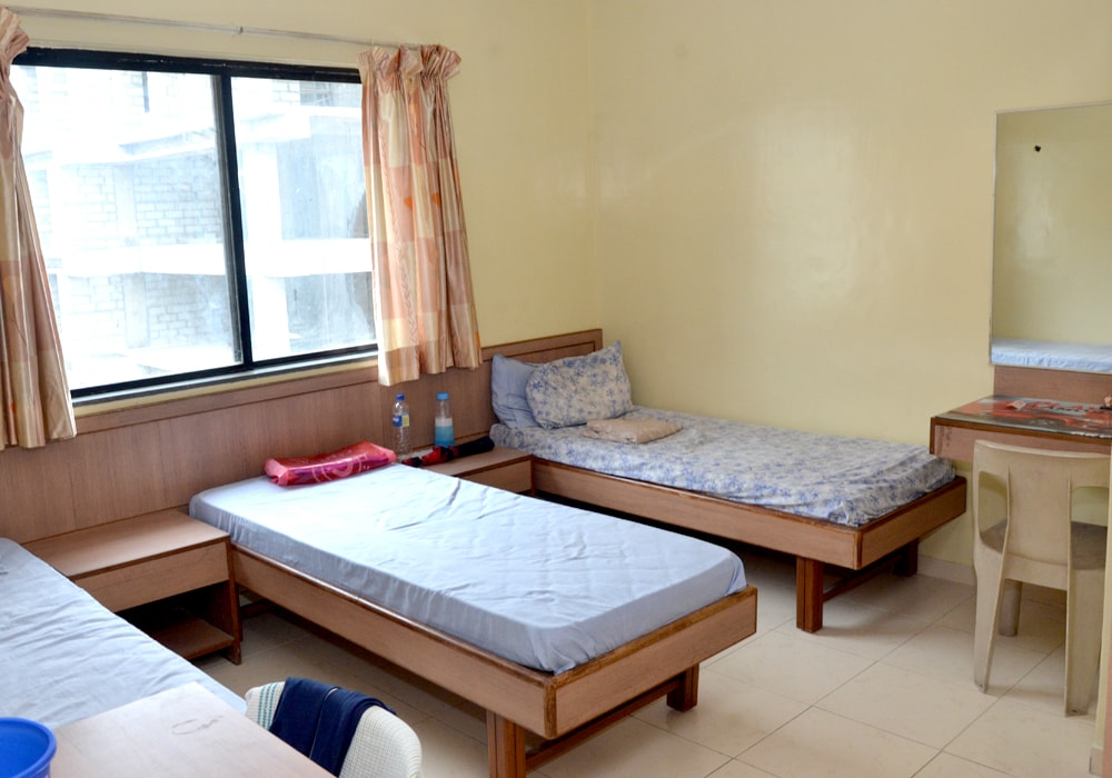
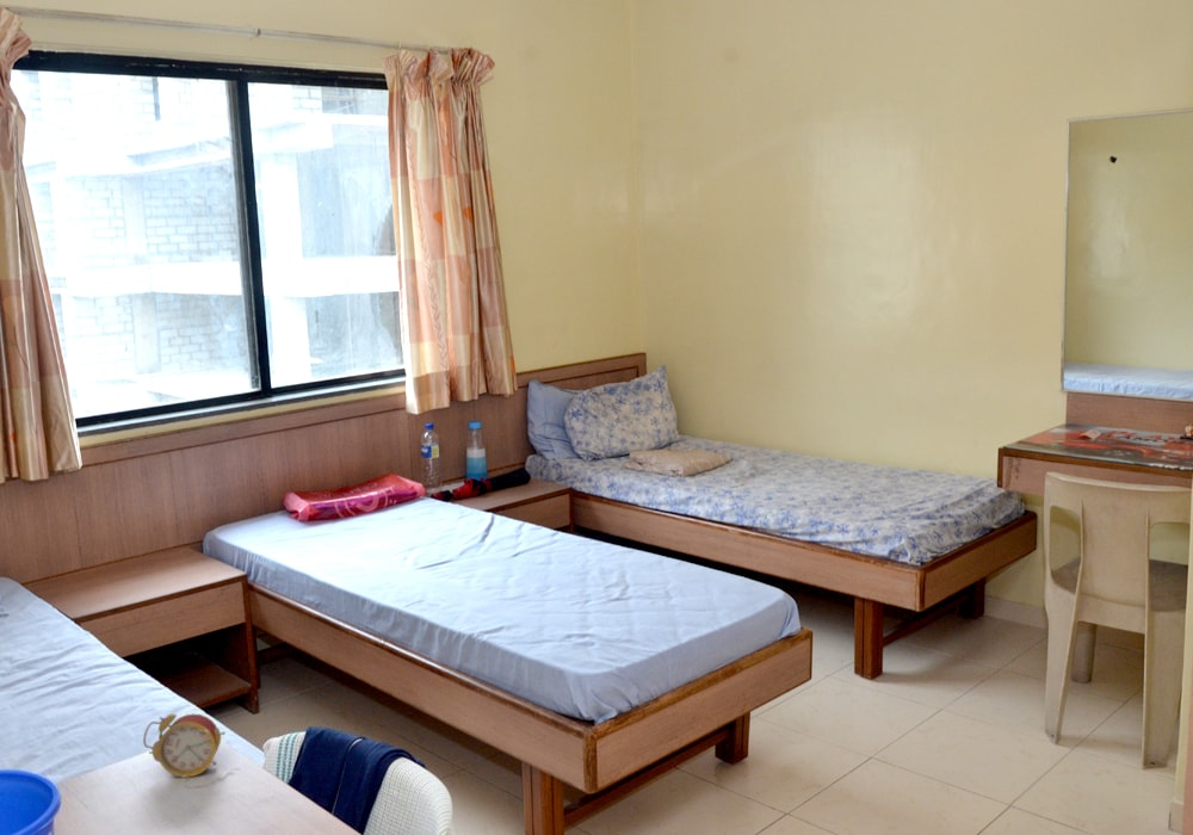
+ alarm clock [142,712,227,779]
